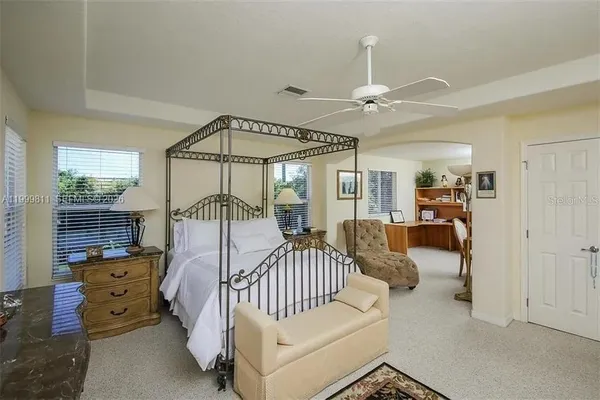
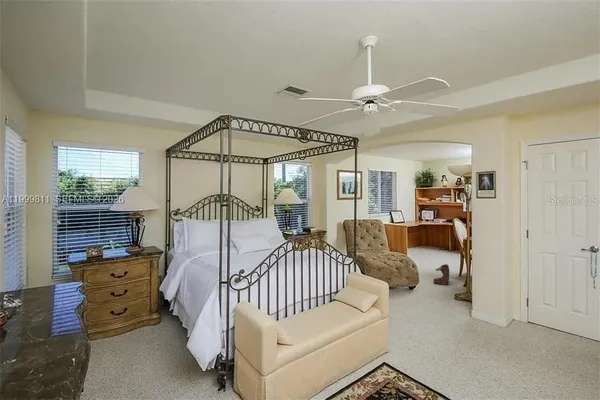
+ boots [432,263,451,286]
